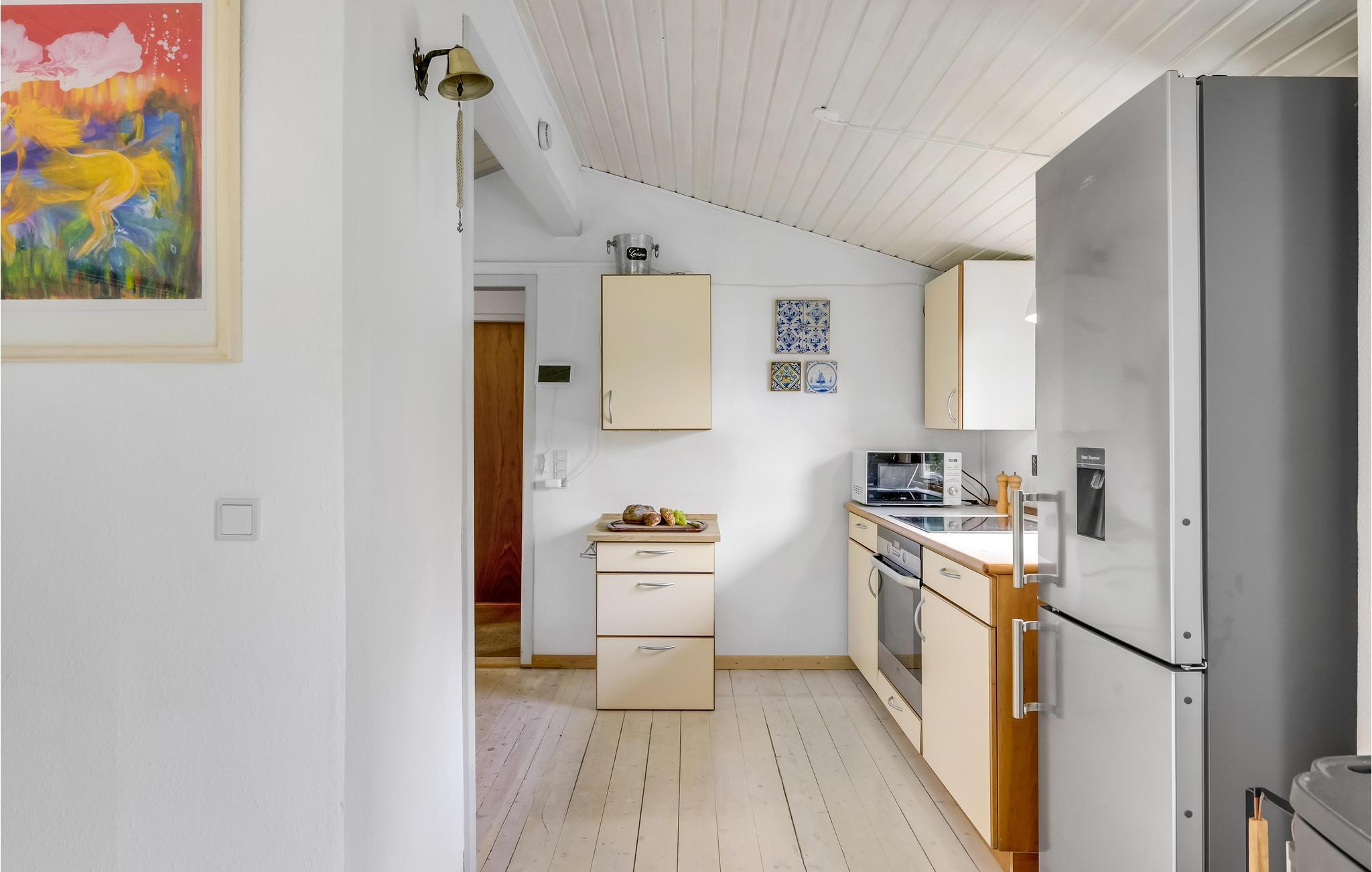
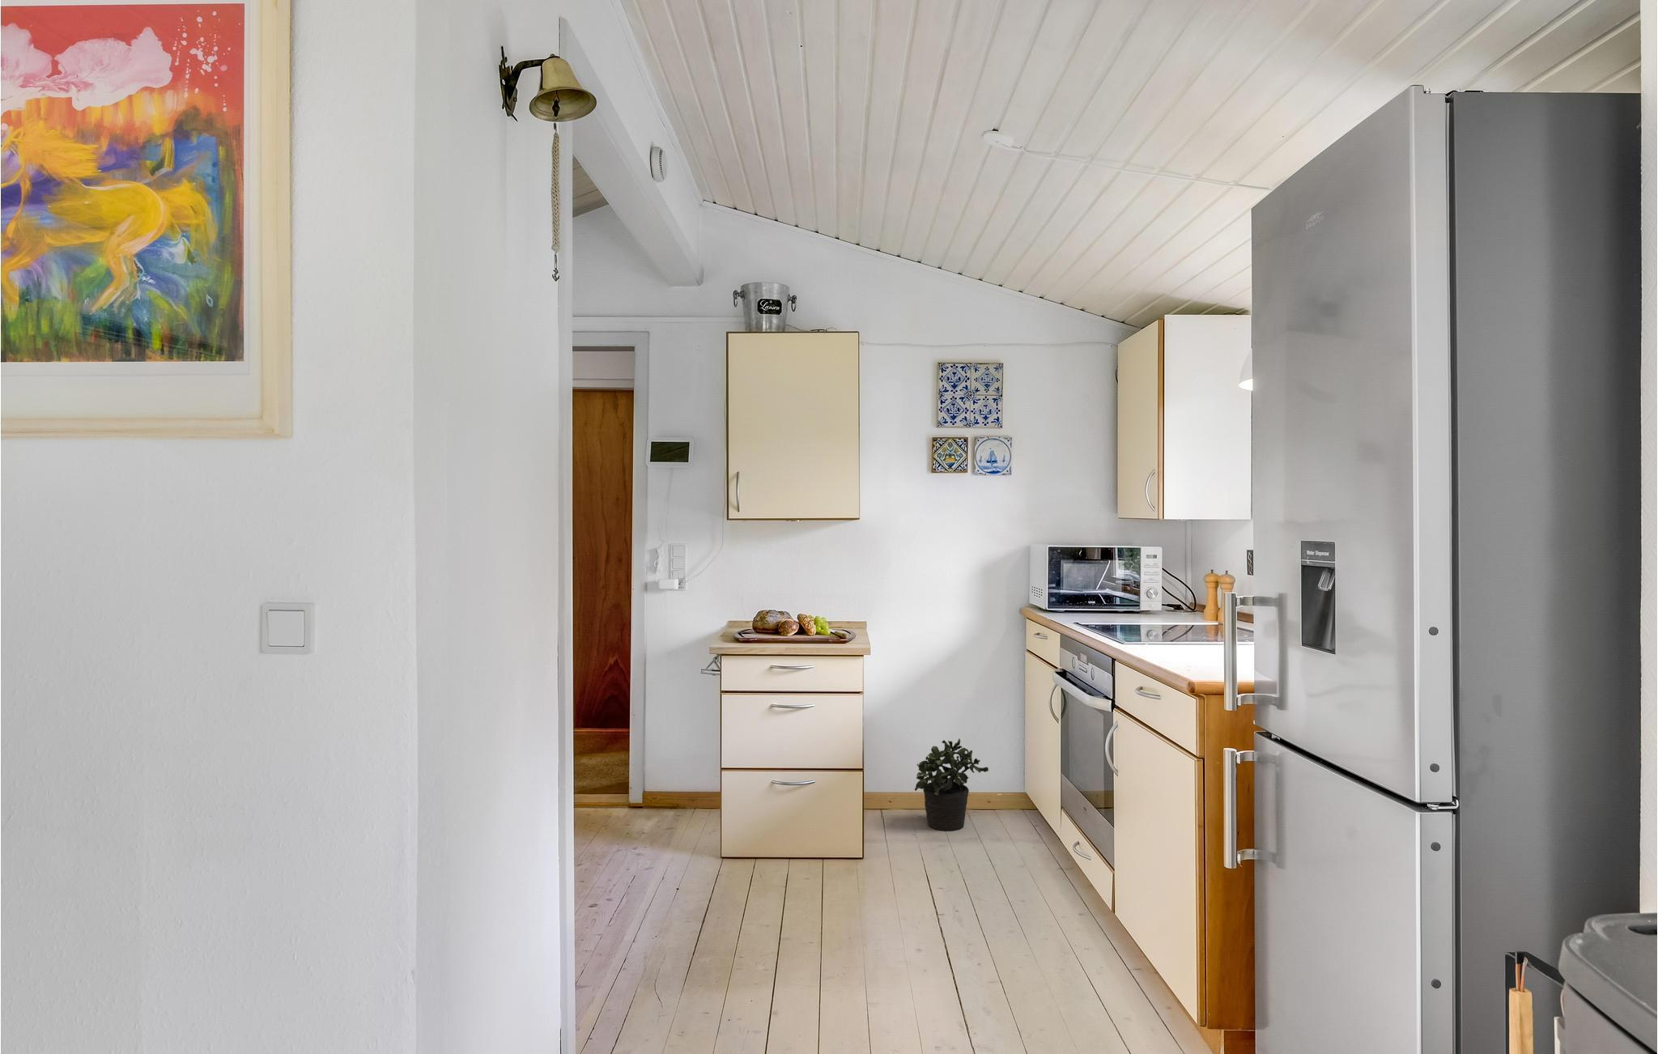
+ potted plant [914,739,990,832]
